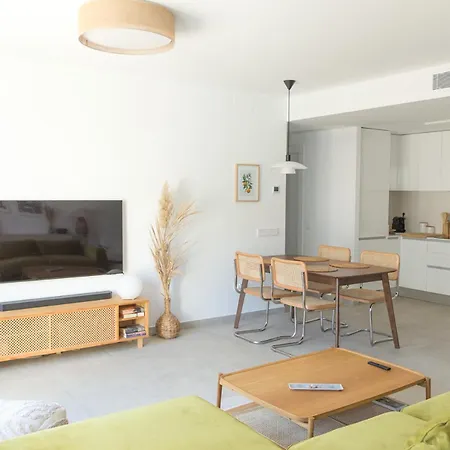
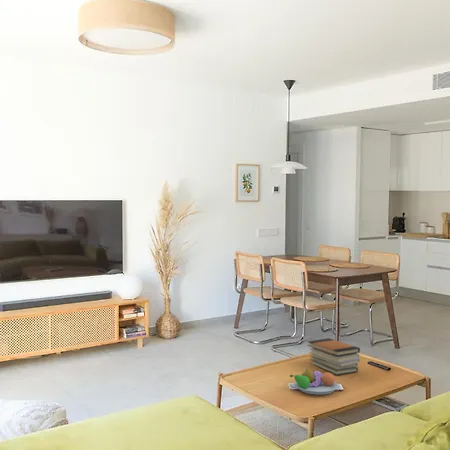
+ fruit bowl [289,368,339,396]
+ book stack [306,337,361,376]
